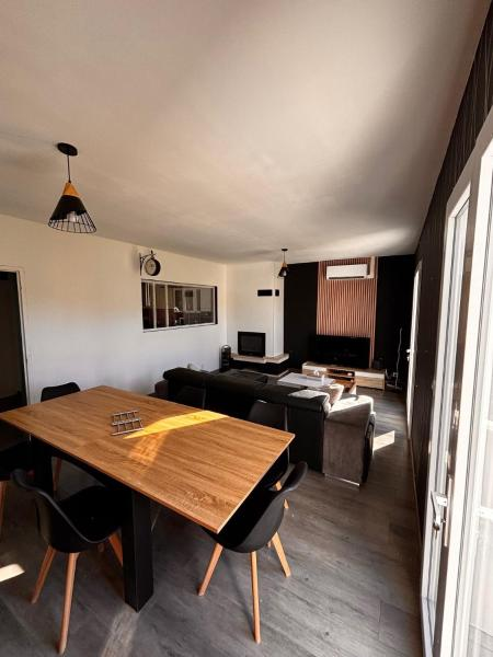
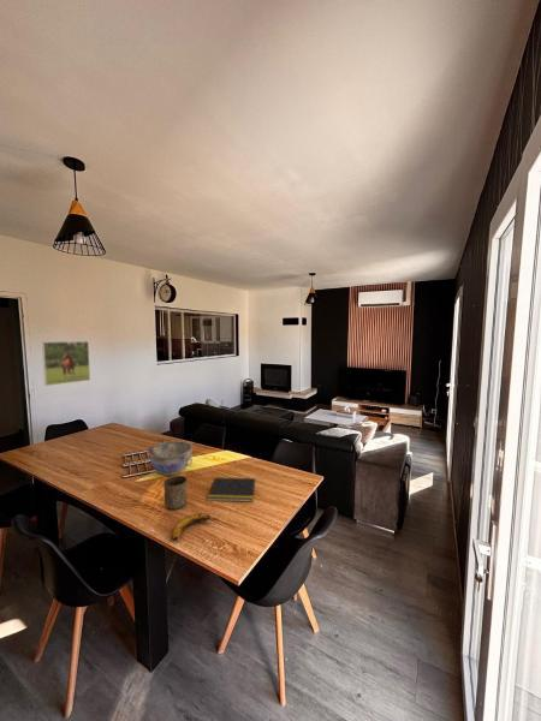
+ bowl [145,440,195,476]
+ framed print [41,340,91,387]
+ notepad [207,476,256,503]
+ cup [162,475,189,511]
+ banana [170,512,219,542]
